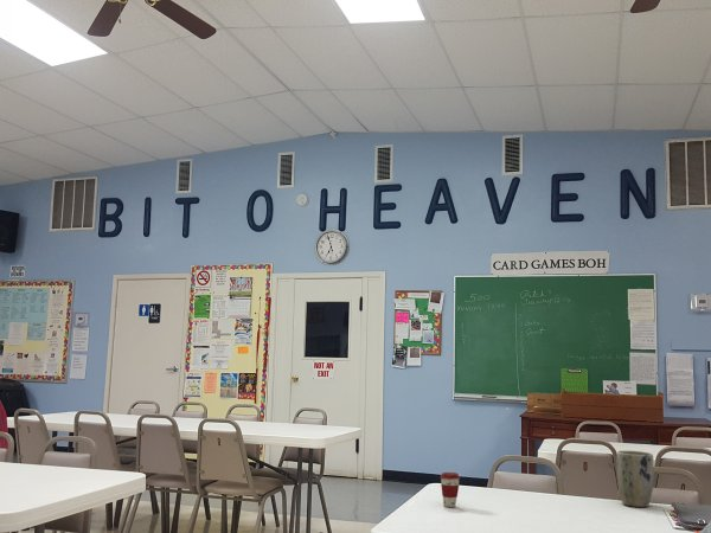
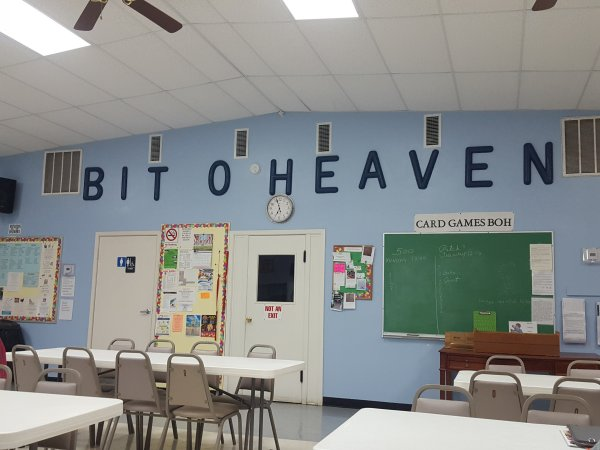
- coffee cup [440,471,461,508]
- plant pot [615,450,655,508]
